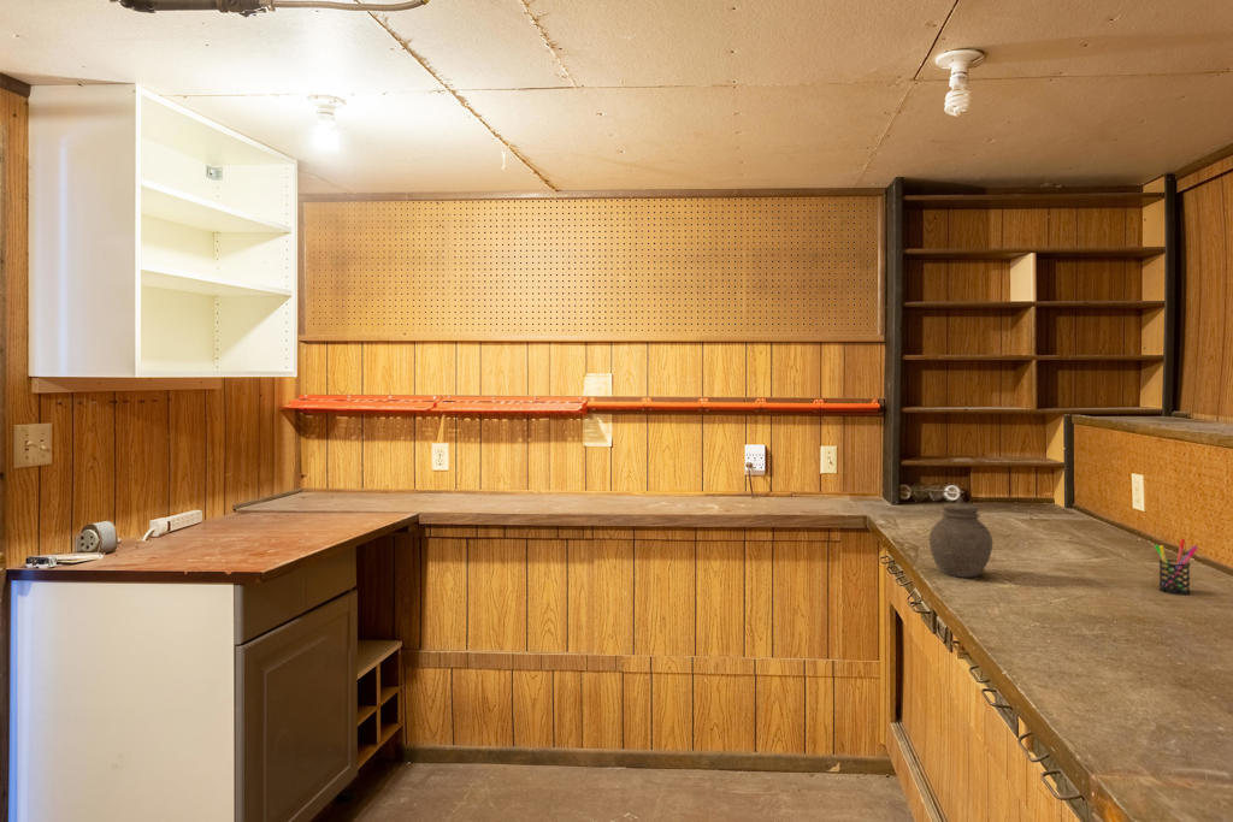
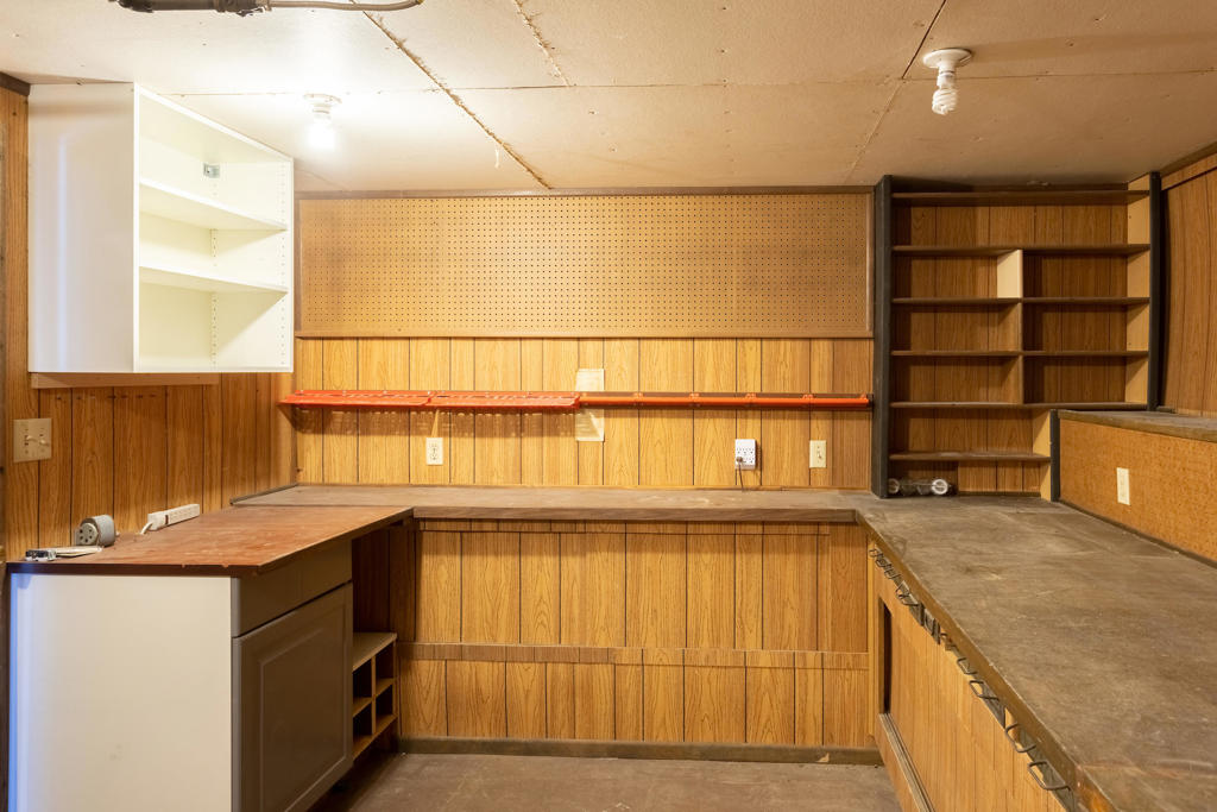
- pen holder [1154,538,1199,597]
- jar [928,496,993,579]
